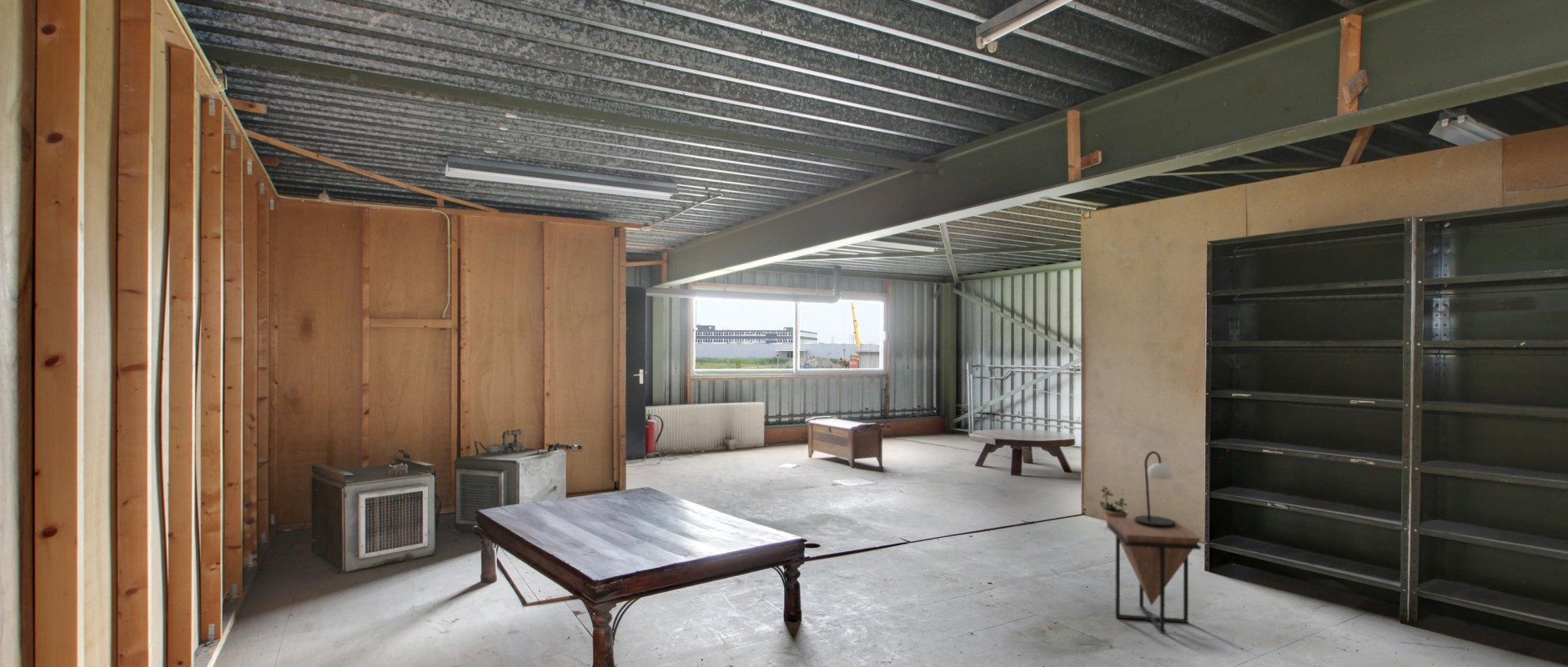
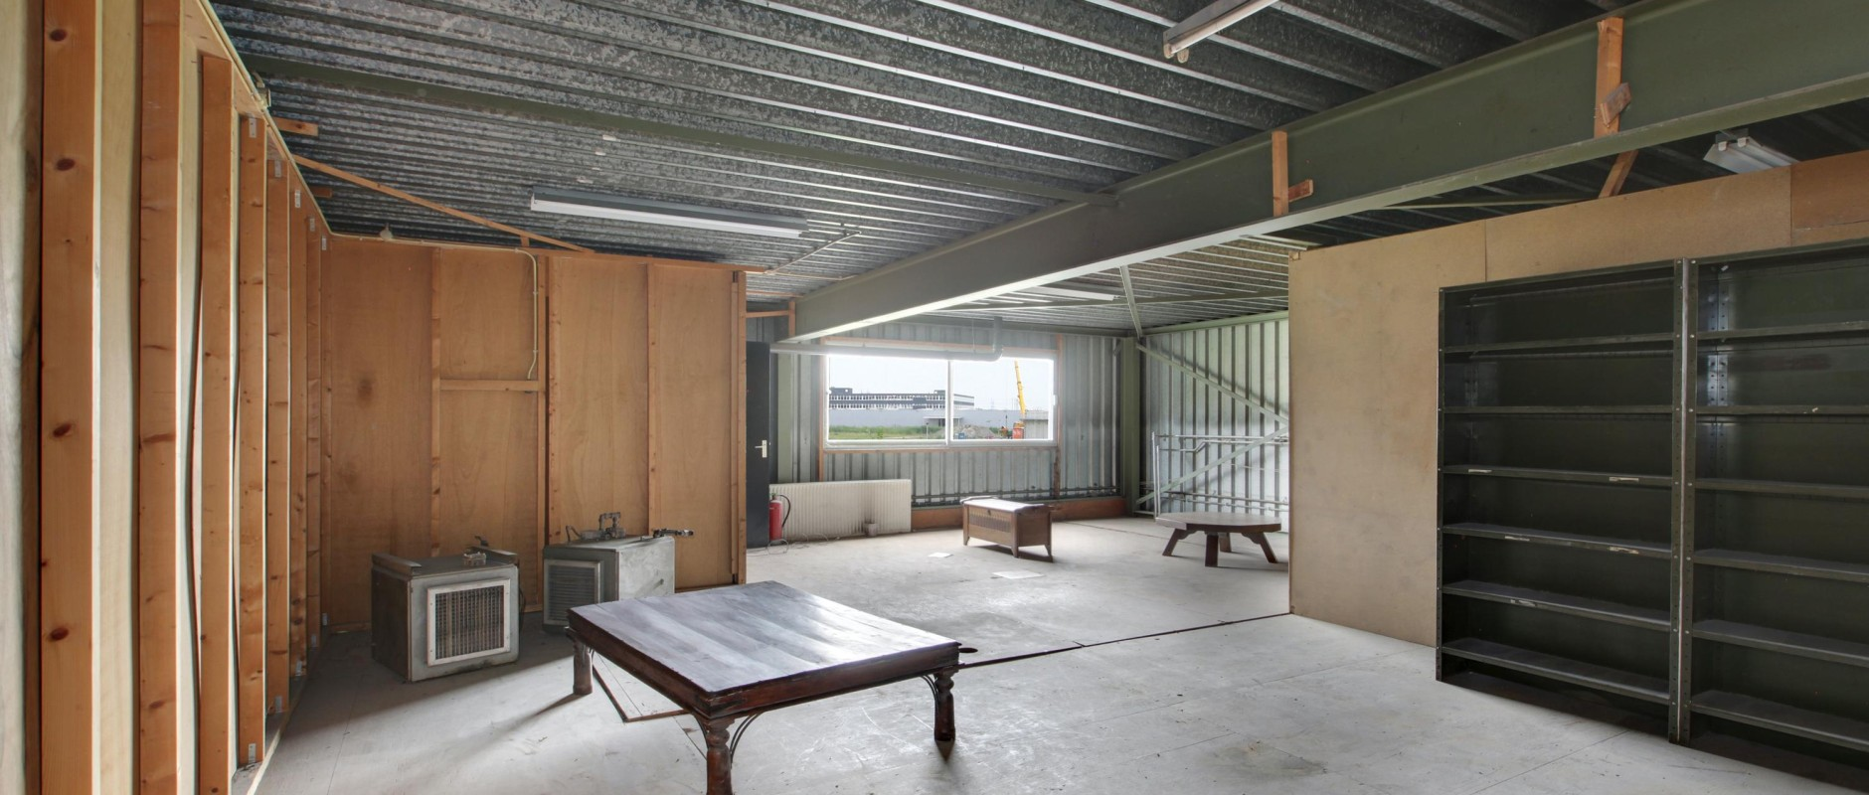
- side table [1107,518,1202,634]
- potted plant [1098,485,1129,528]
- table lamp [1133,450,1175,529]
